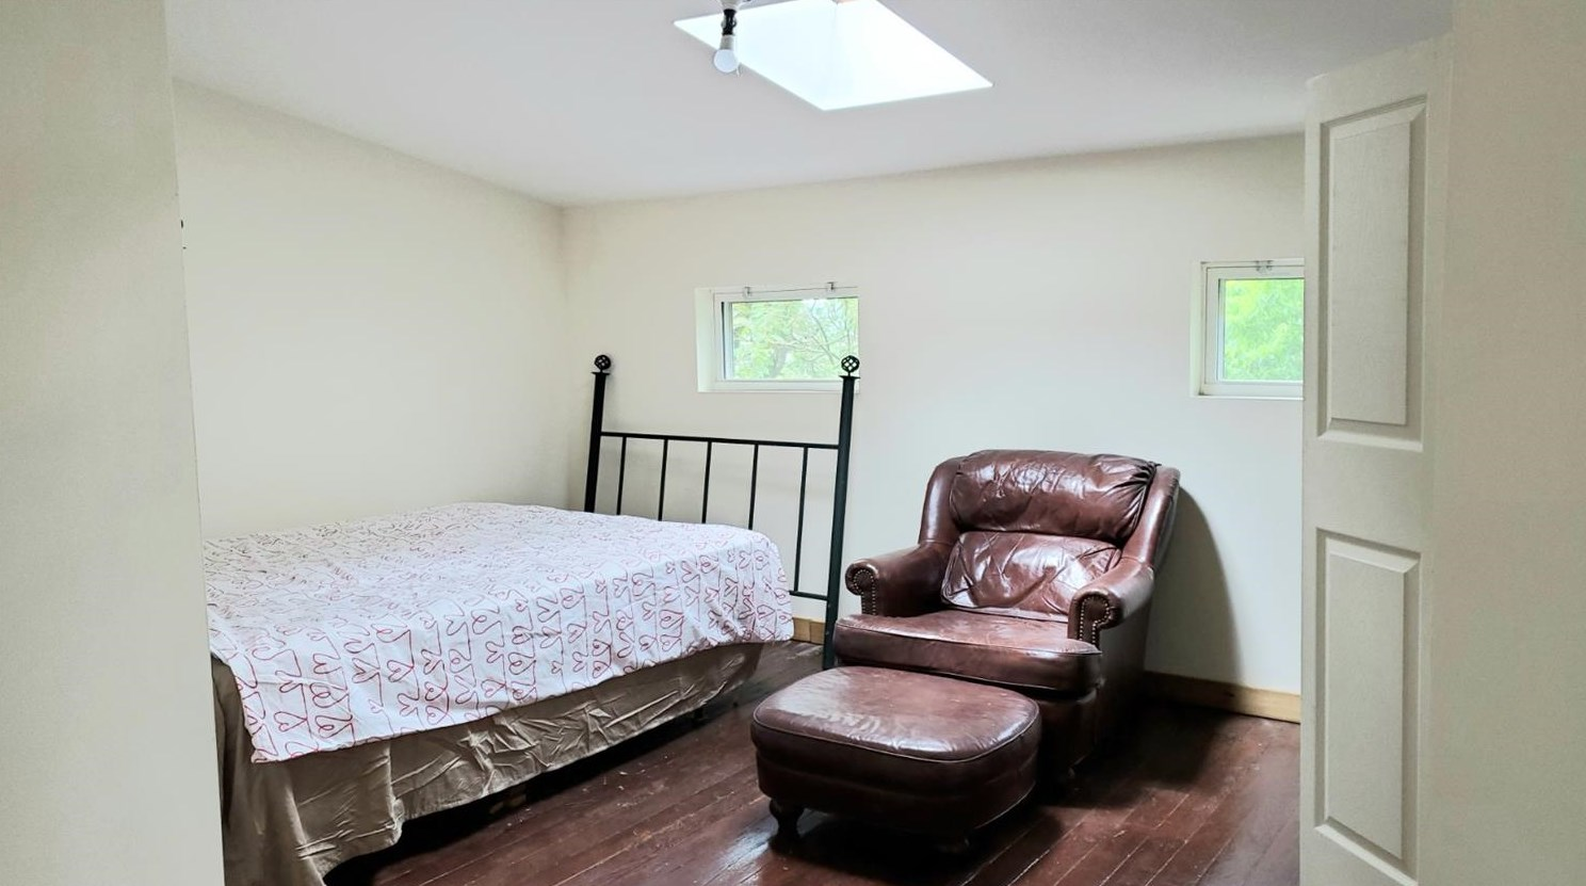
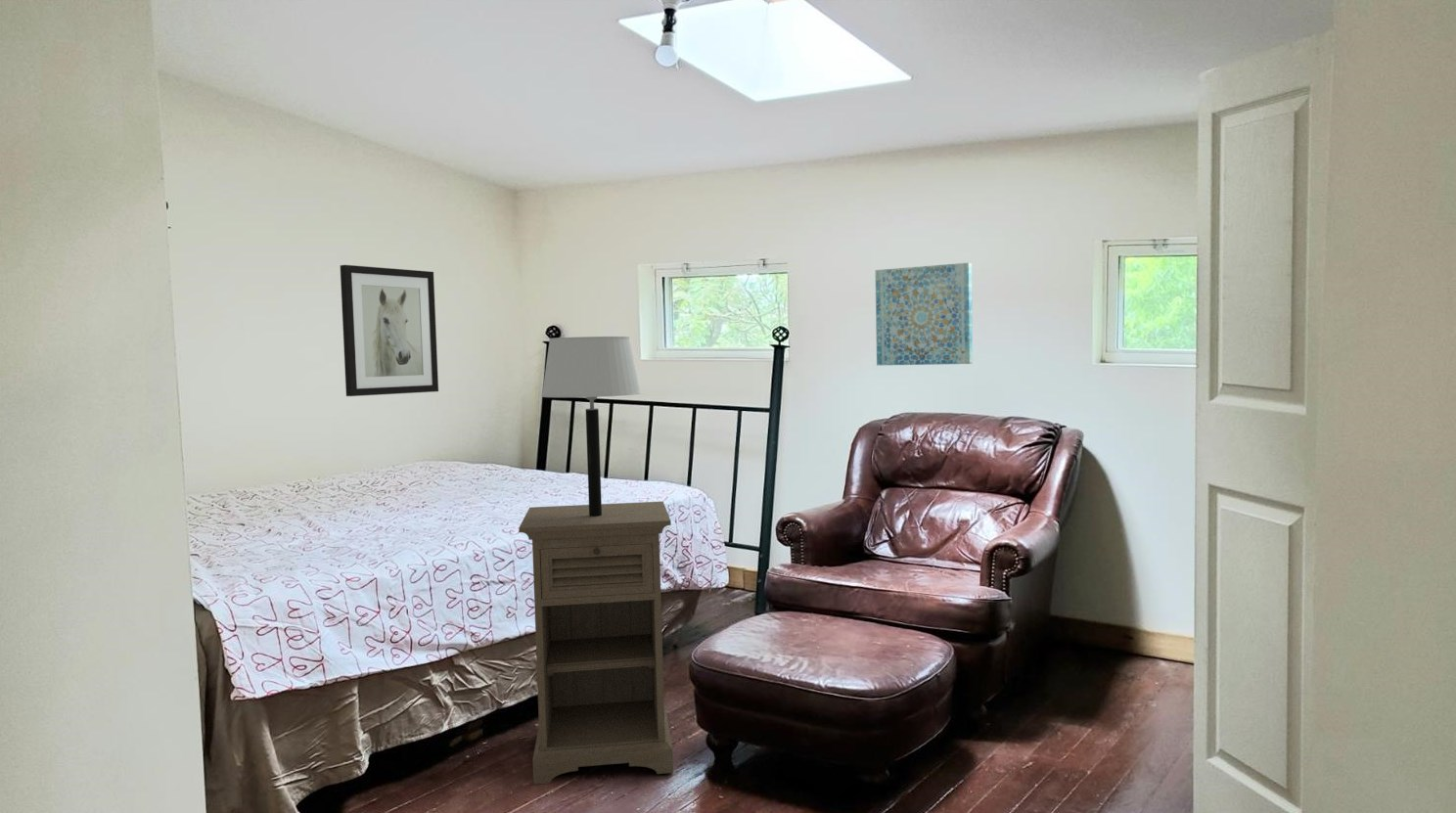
+ wall art [875,262,974,367]
+ nightstand [518,501,674,786]
+ table lamp [541,336,642,517]
+ wall art [340,264,439,397]
